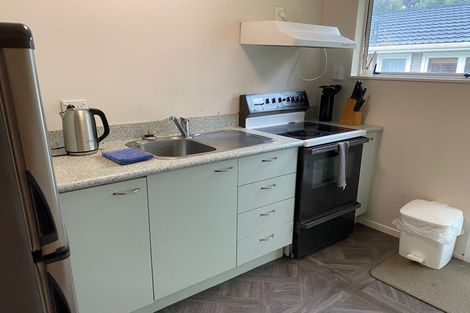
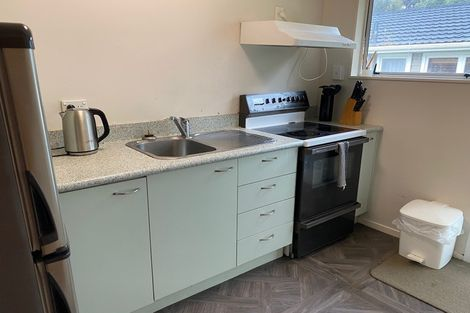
- dish towel [100,147,155,166]
